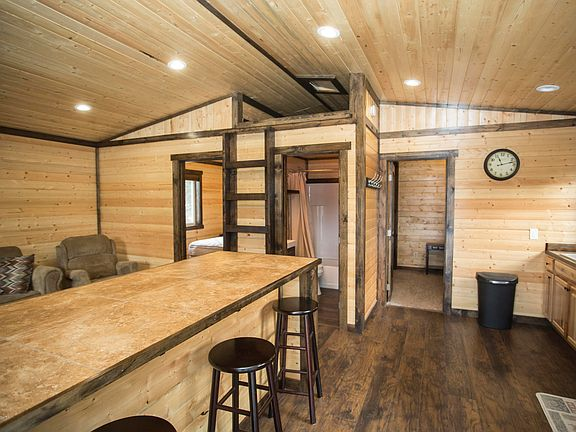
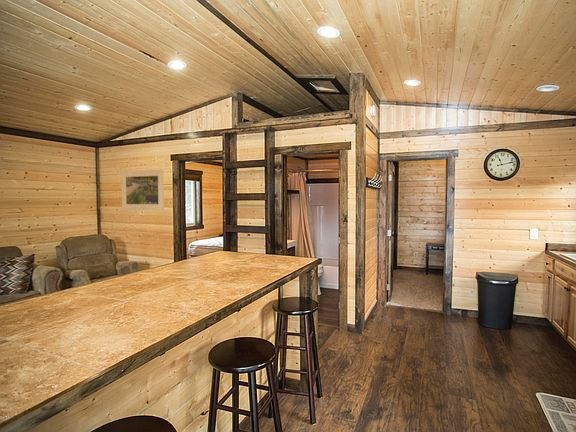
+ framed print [120,168,165,212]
